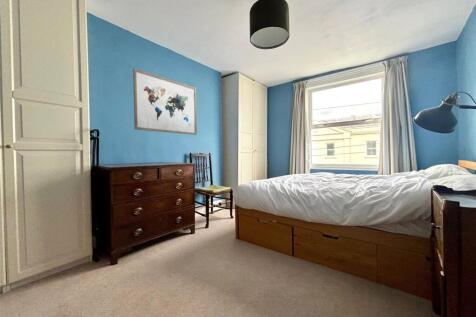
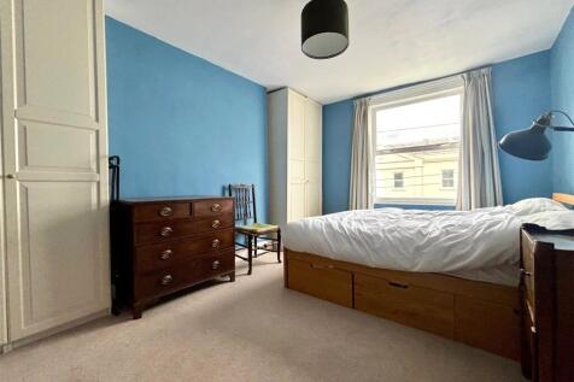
- wall art [132,67,198,136]
